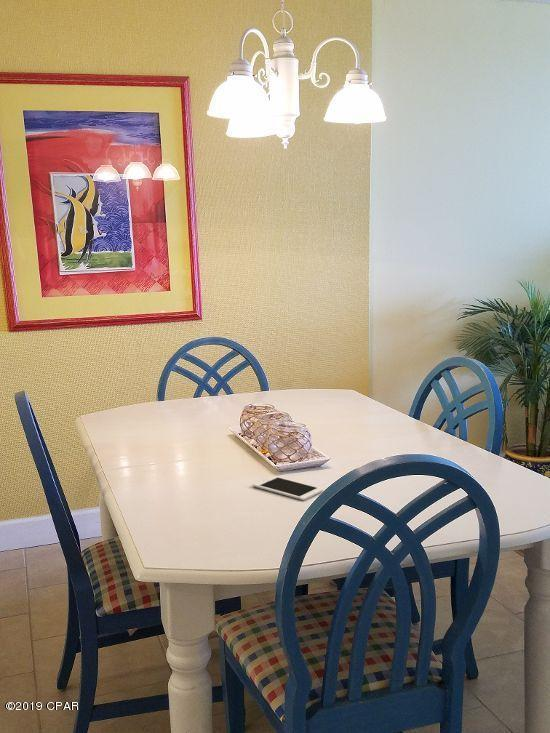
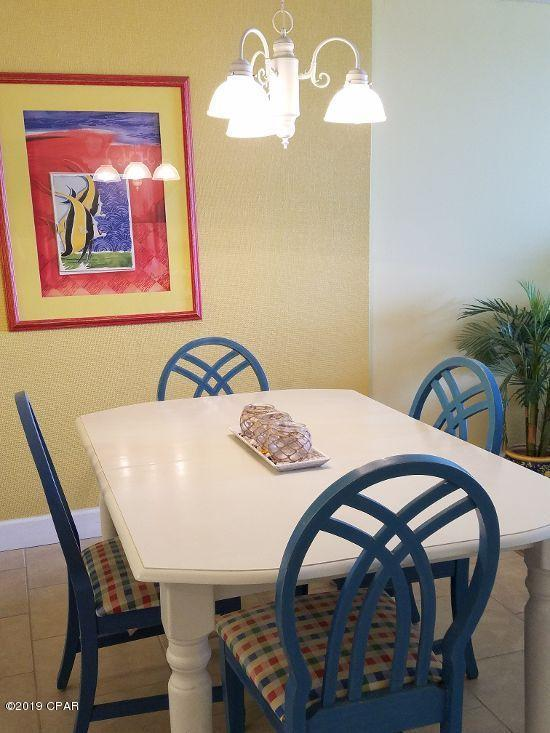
- cell phone [252,475,324,501]
